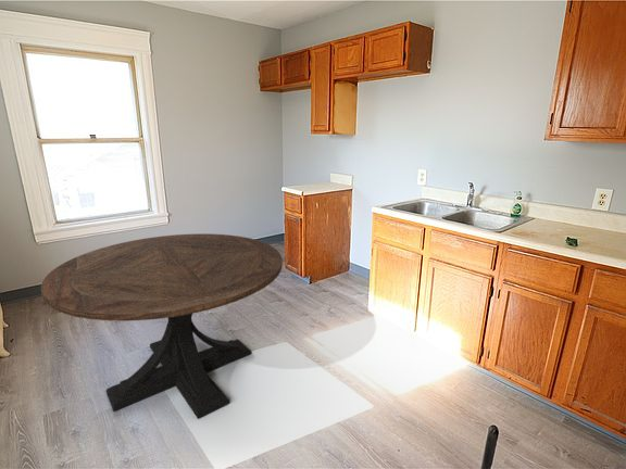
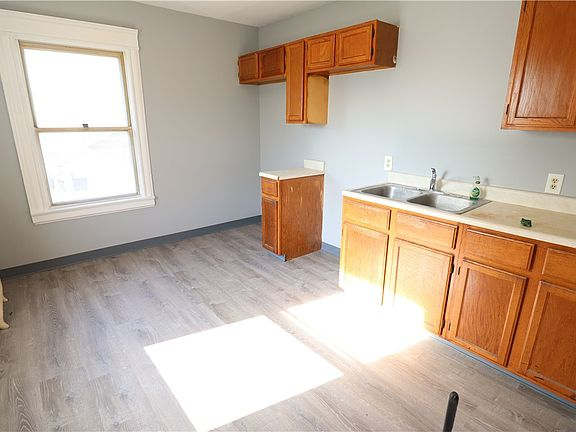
- round table [40,232,284,420]
